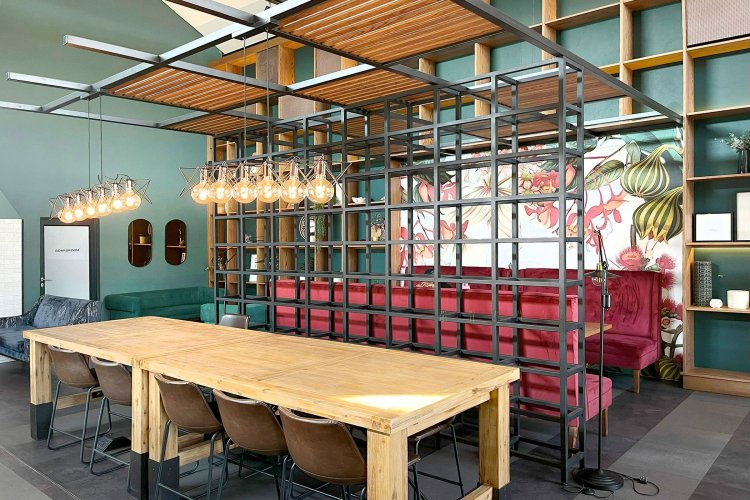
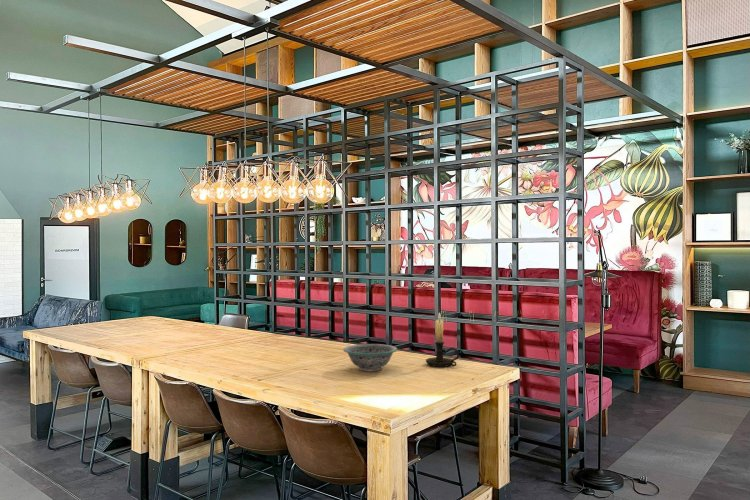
+ decorative bowl [342,343,398,373]
+ candle holder [425,311,460,368]
